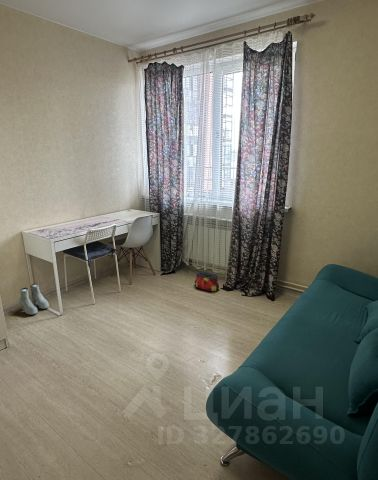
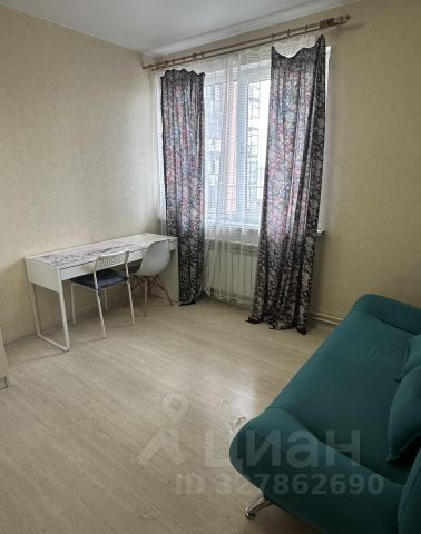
- bag [194,271,220,293]
- boots [19,282,50,316]
